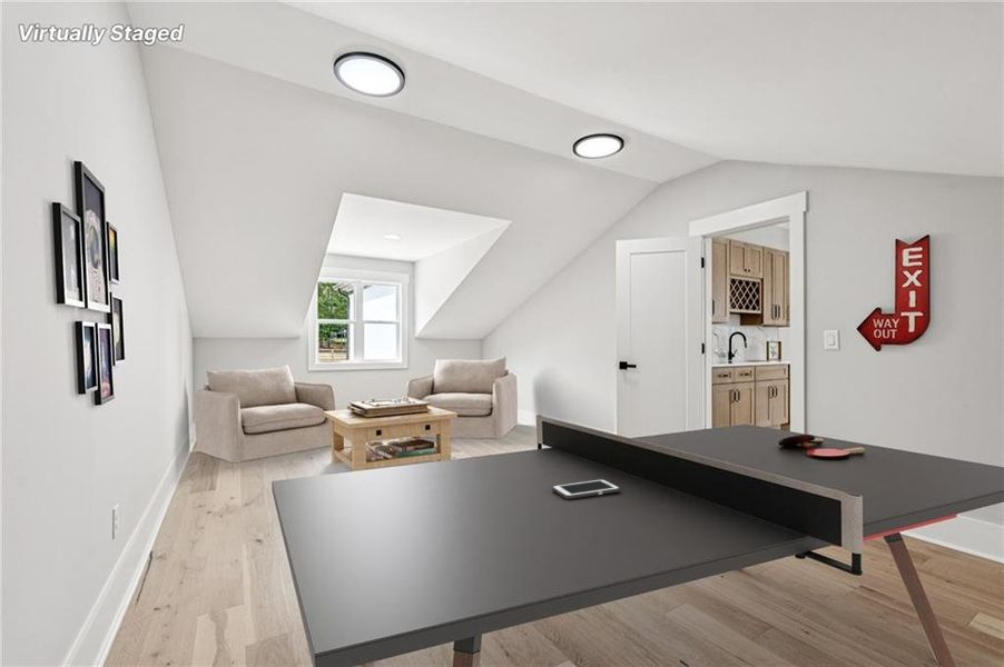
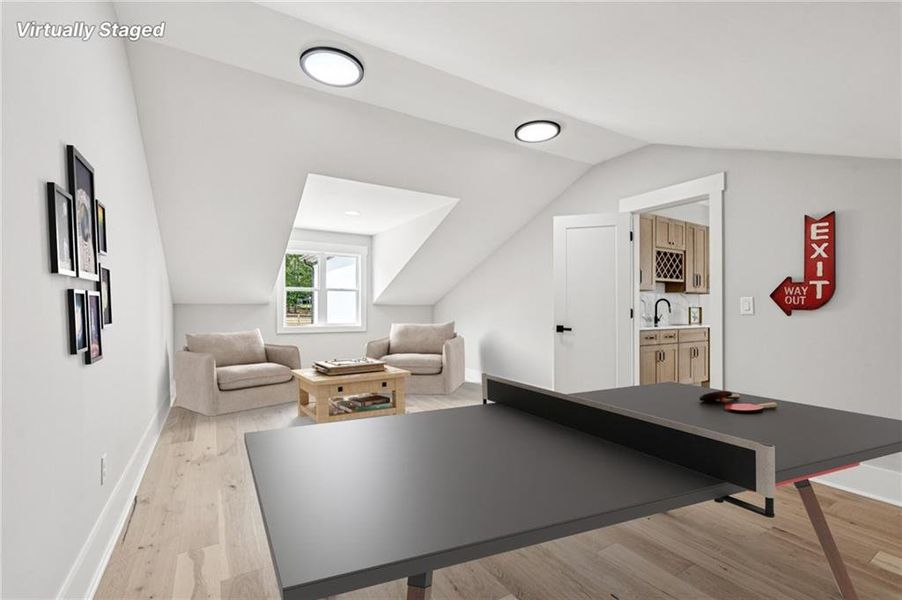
- cell phone [551,478,621,500]
